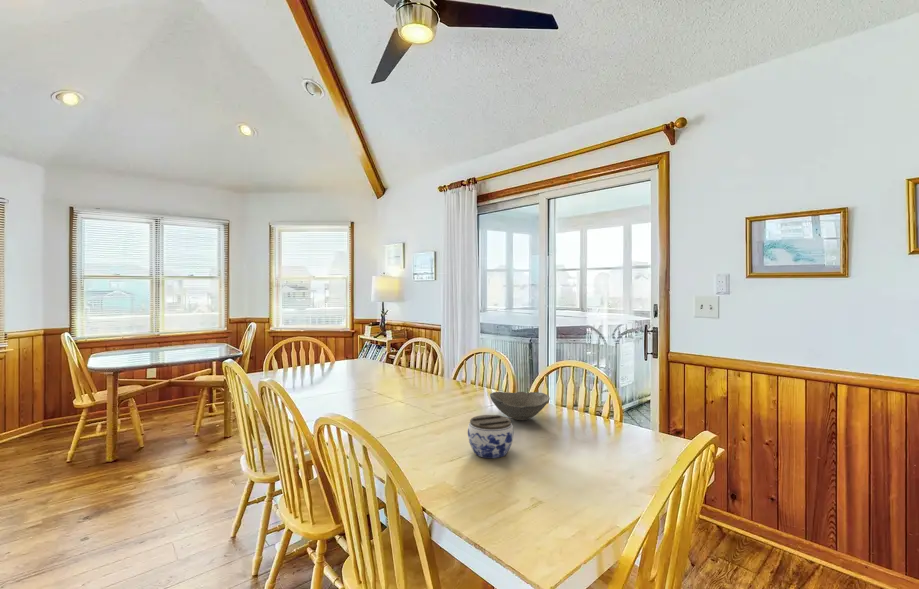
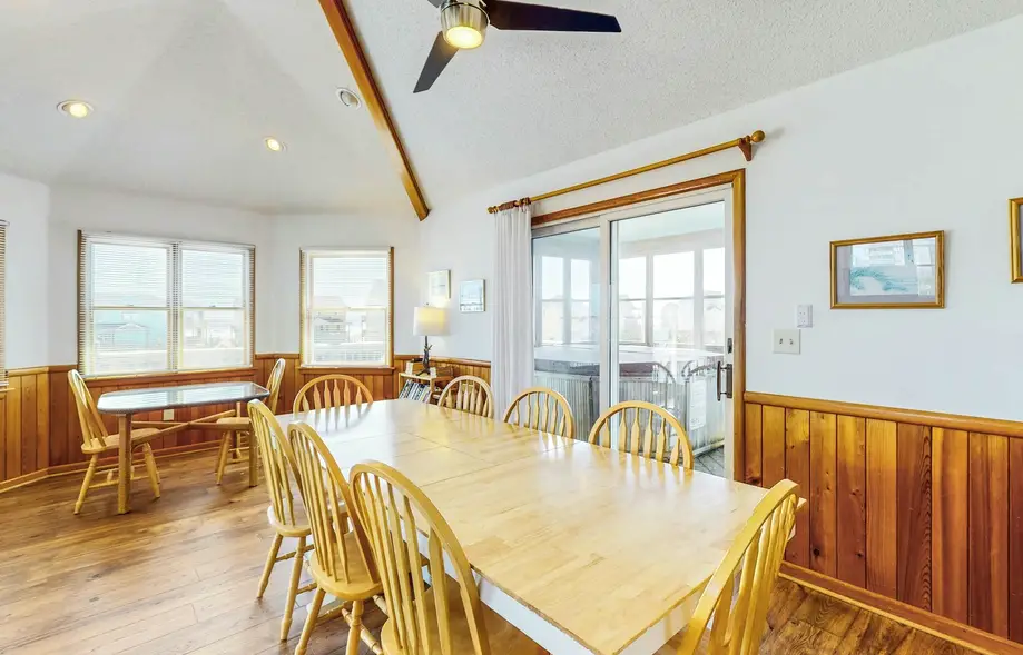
- jar [467,414,514,459]
- bowl [489,391,551,421]
